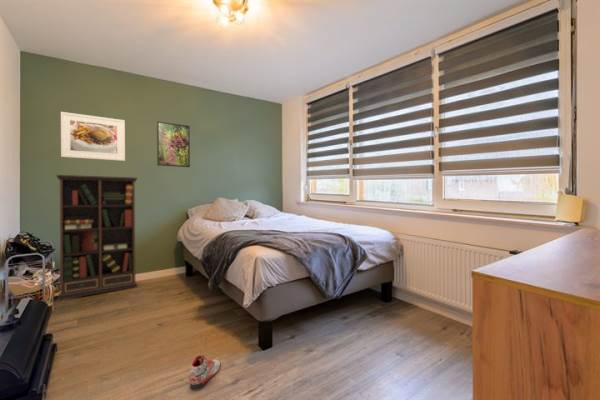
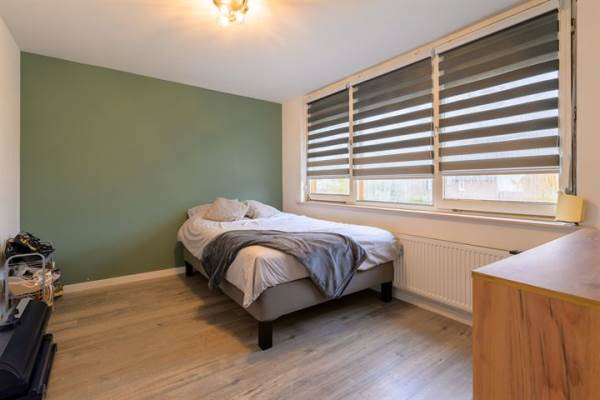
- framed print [156,120,191,168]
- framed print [60,111,126,162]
- bookcase [55,174,139,301]
- sneaker [188,354,221,391]
